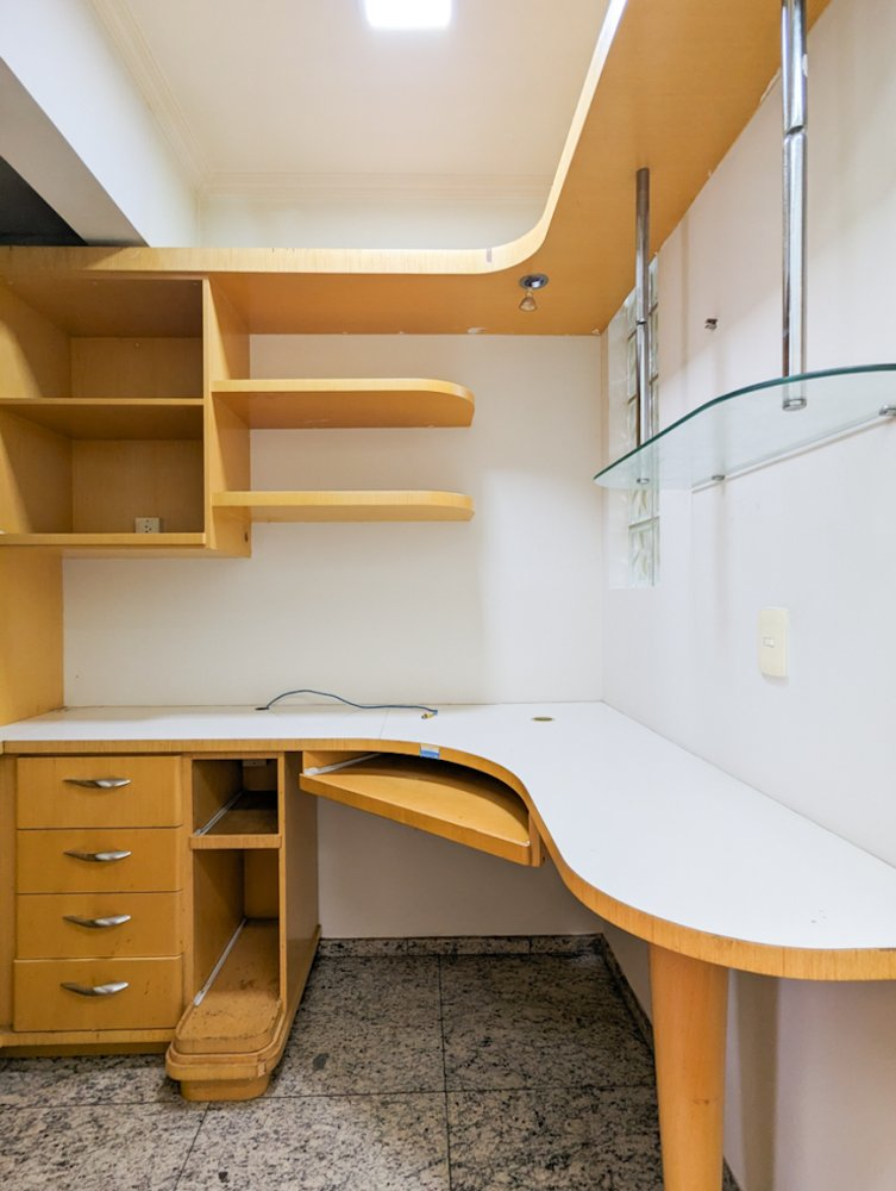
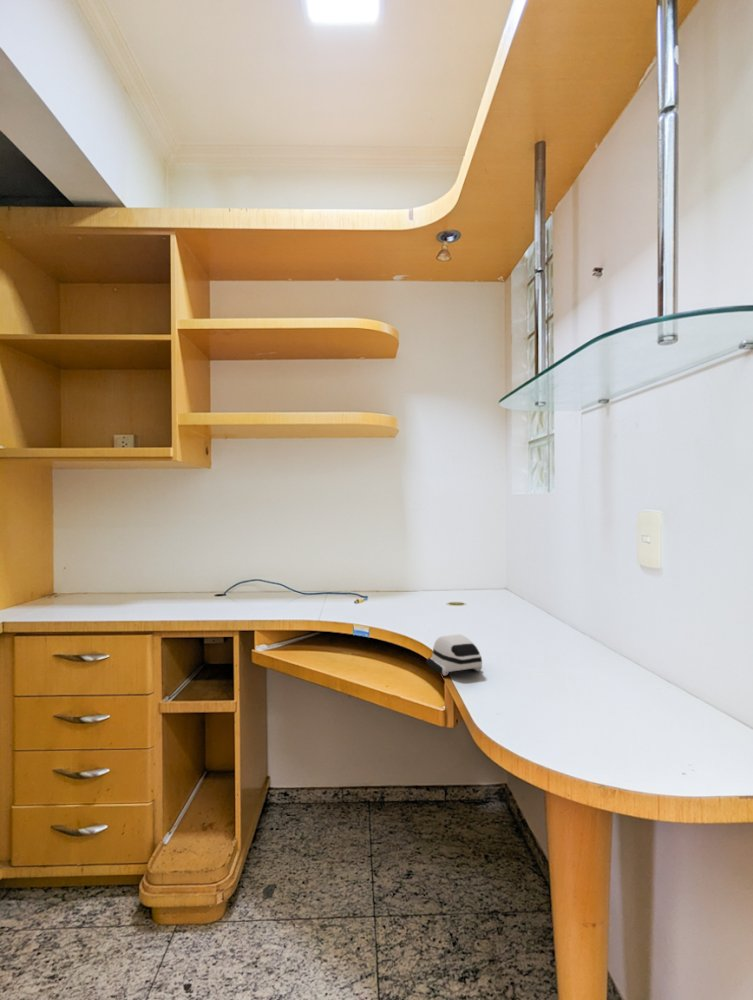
+ computer mouse [426,633,483,677]
